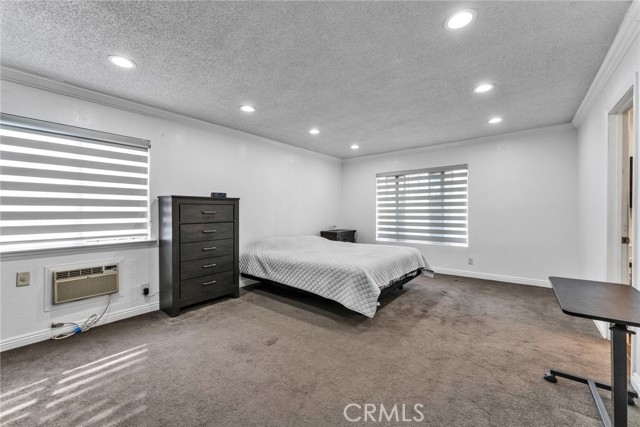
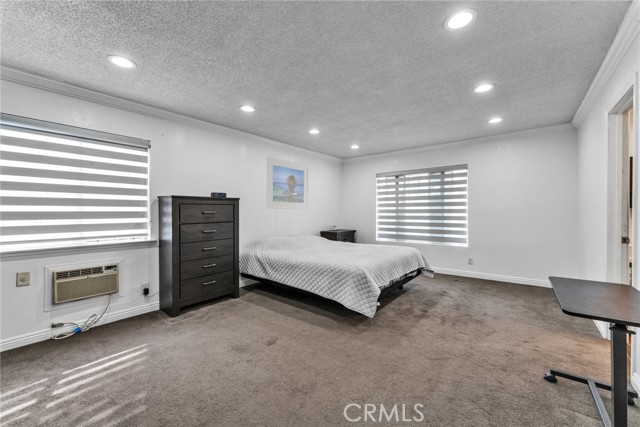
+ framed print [266,156,309,210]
